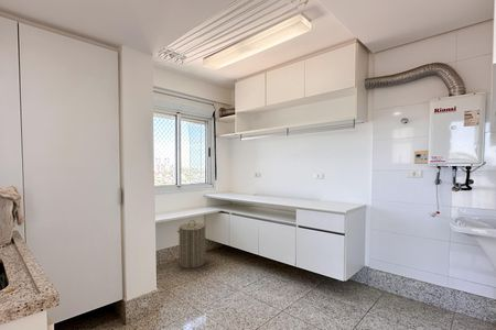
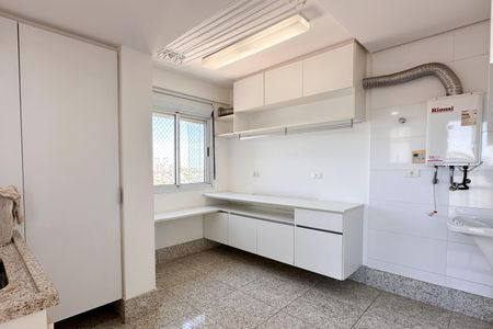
- laundry hamper [176,219,207,270]
